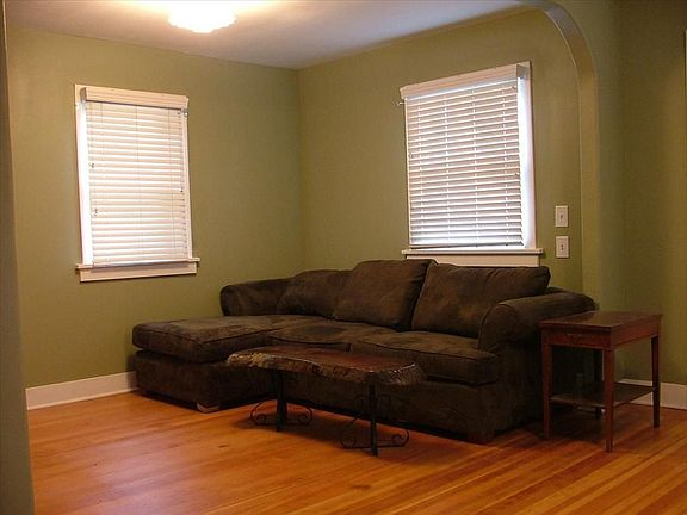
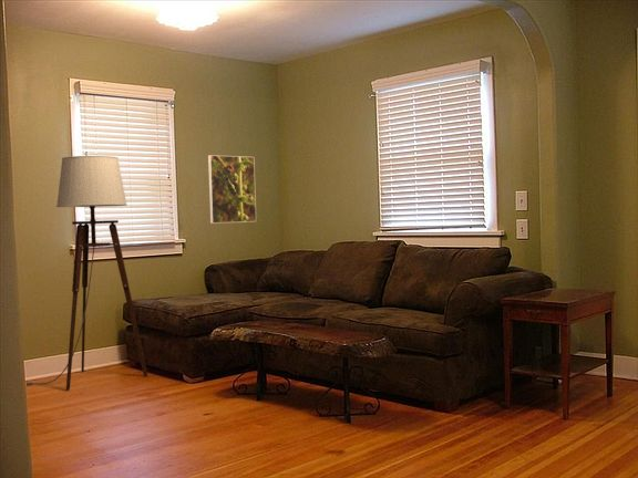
+ floor lamp [25,155,148,392]
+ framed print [207,154,257,225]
